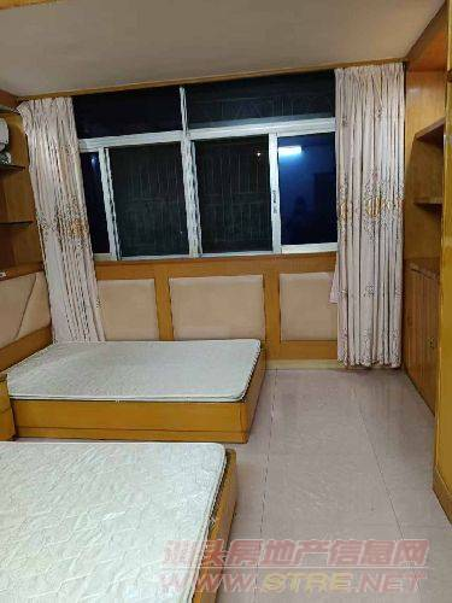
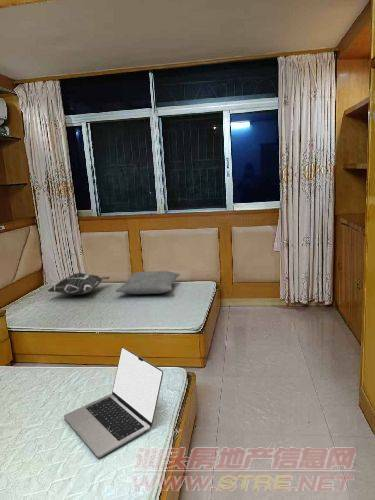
+ decorative pillow [47,272,111,296]
+ pillow [115,270,181,295]
+ laptop [63,346,164,459]
